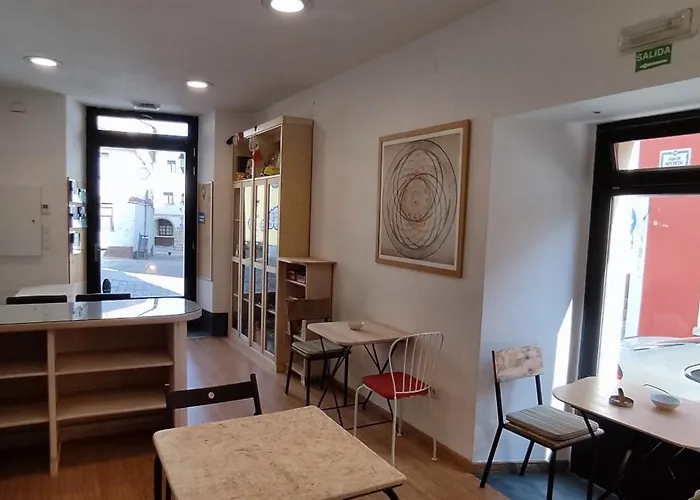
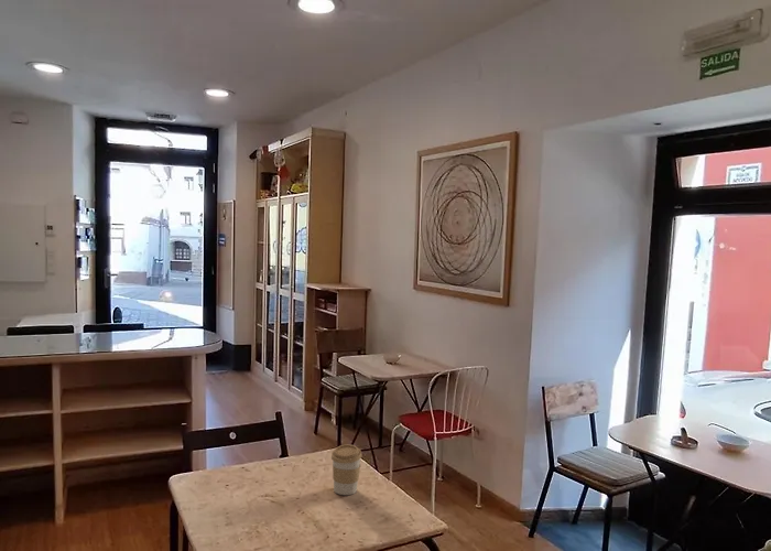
+ coffee cup [330,443,363,496]
